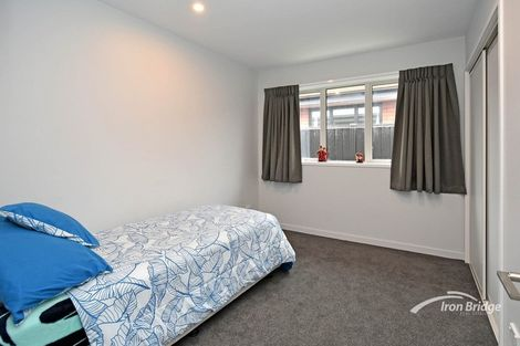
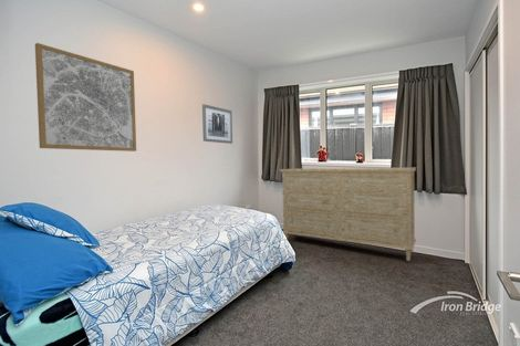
+ wall art [201,103,233,145]
+ dresser [279,167,417,262]
+ wall art [34,42,137,153]
